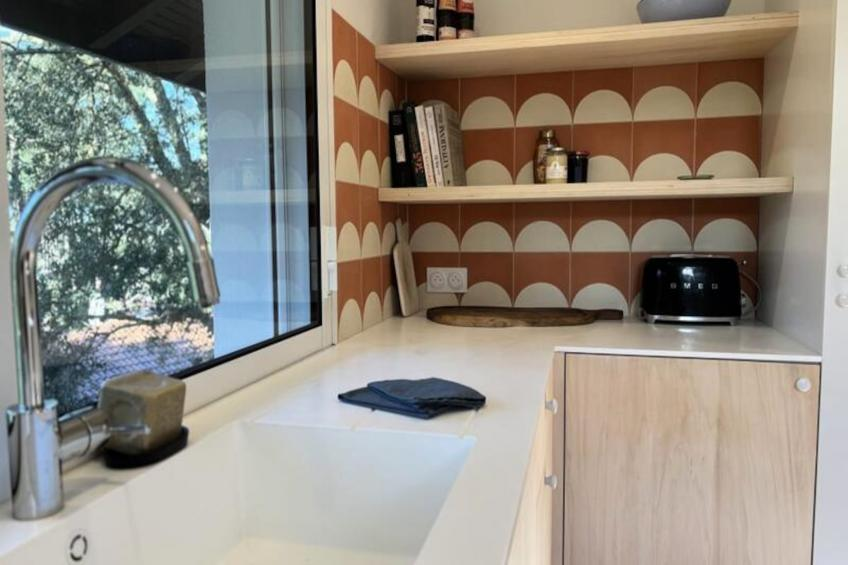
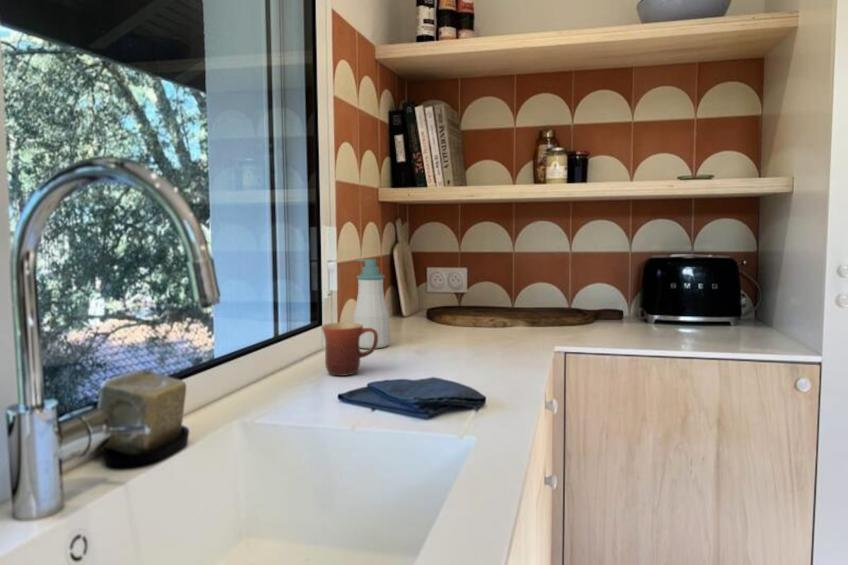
+ soap bottle [352,258,391,350]
+ mug [321,321,378,377]
